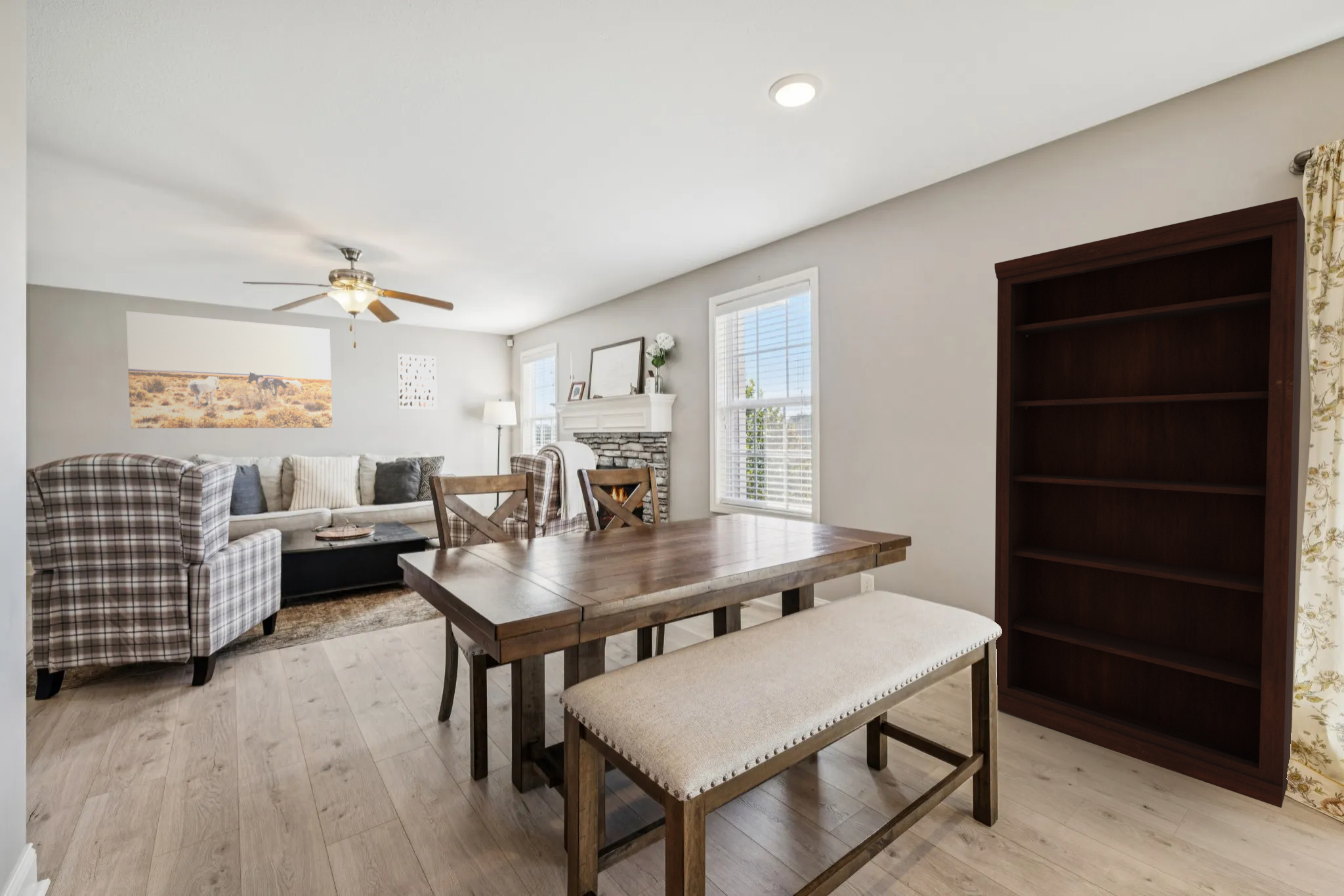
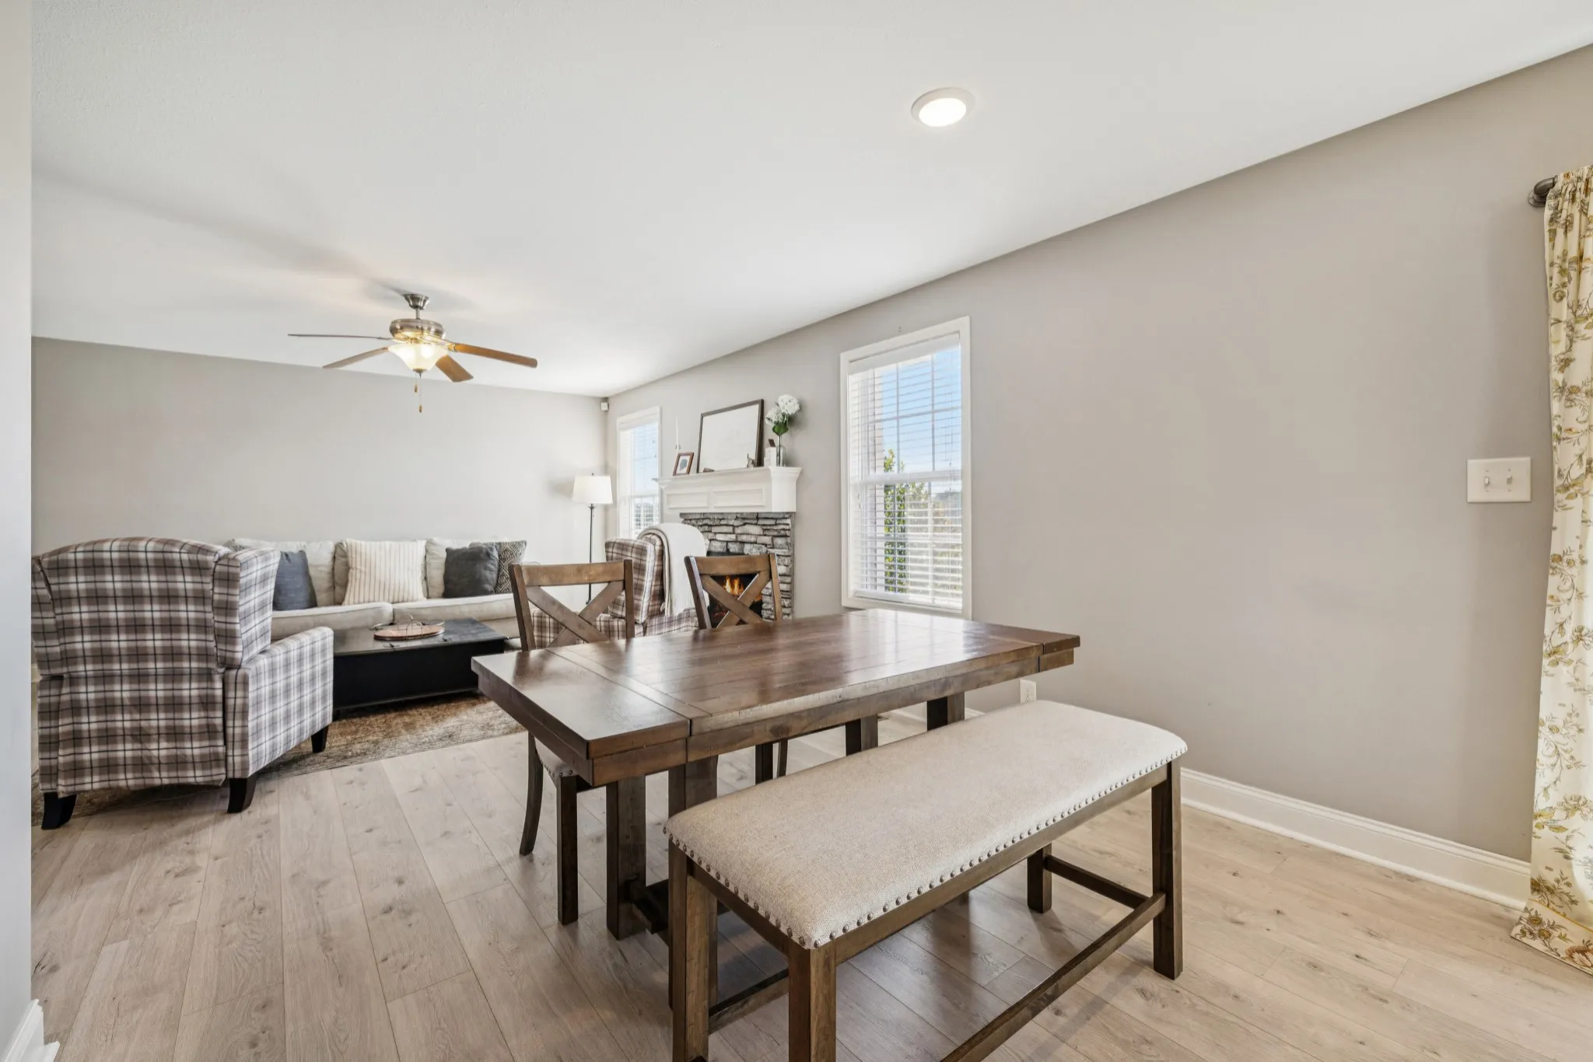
- wall art [125,310,333,429]
- bookshelf [994,196,1306,809]
- wall art [396,353,438,410]
